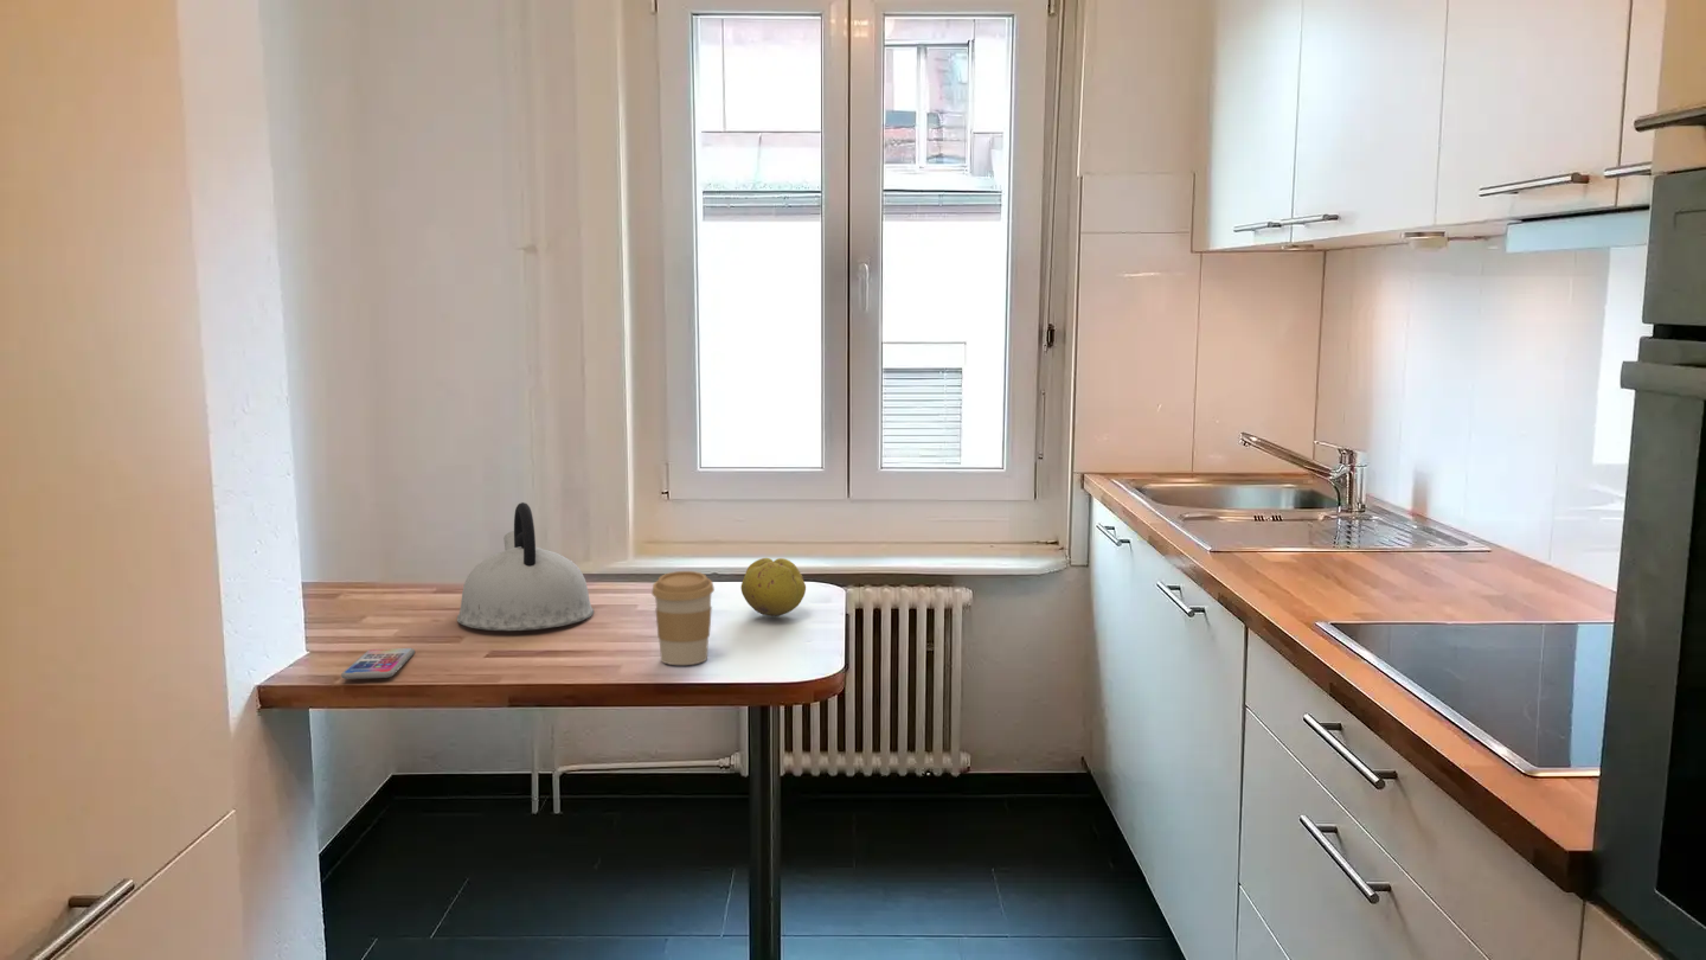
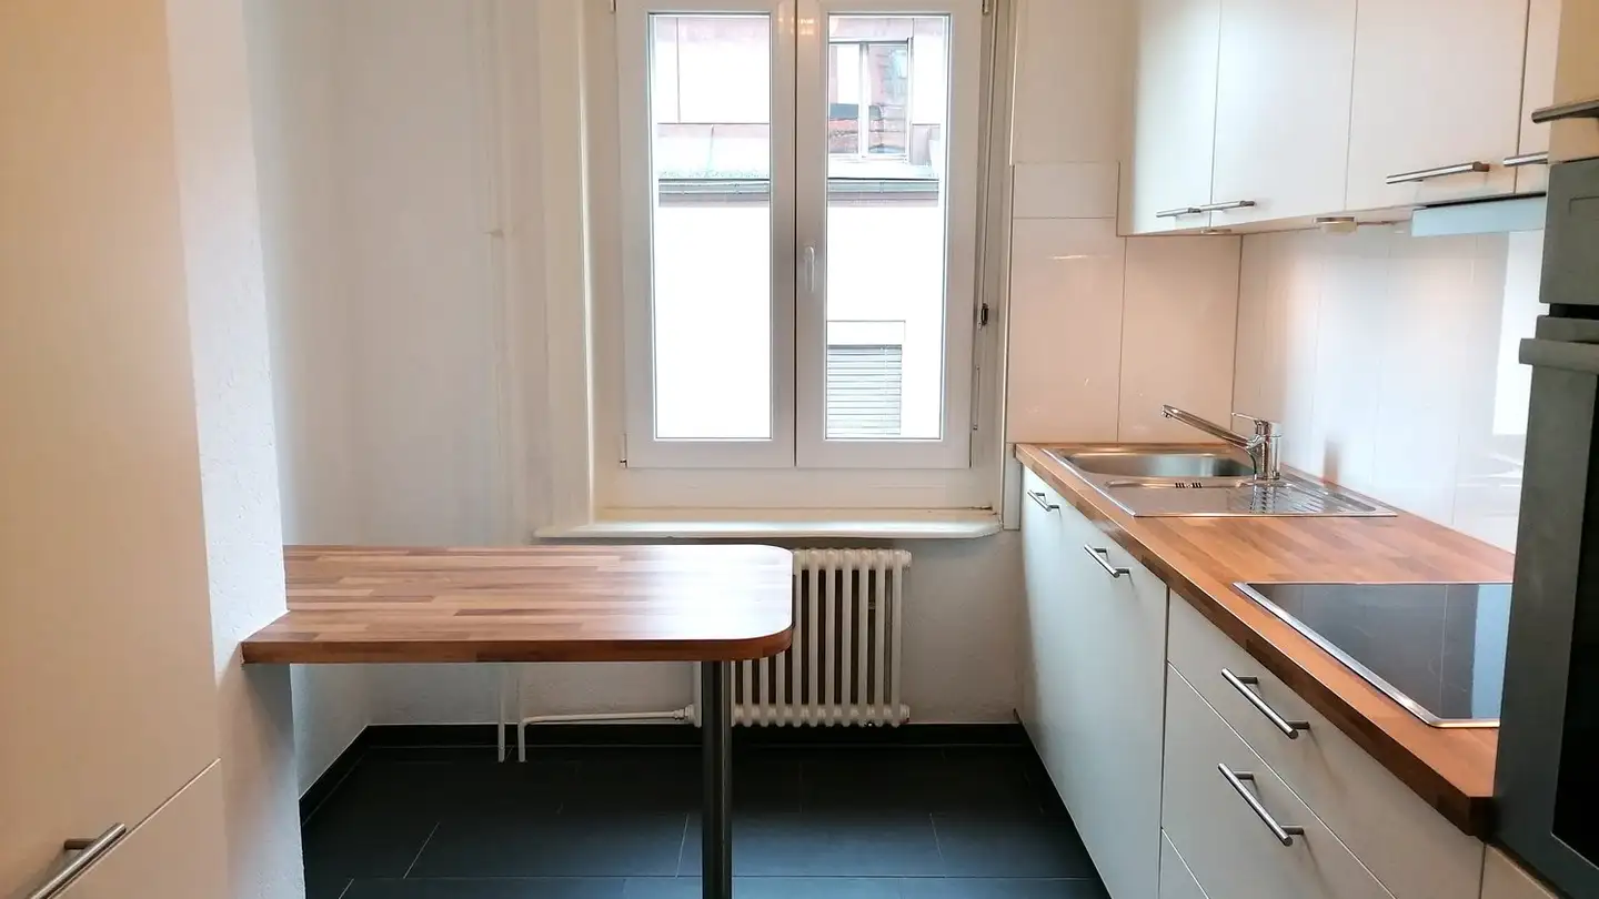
- fruit [739,557,807,617]
- smartphone [340,647,416,680]
- kettle [456,501,595,632]
- coffee cup [650,570,716,666]
